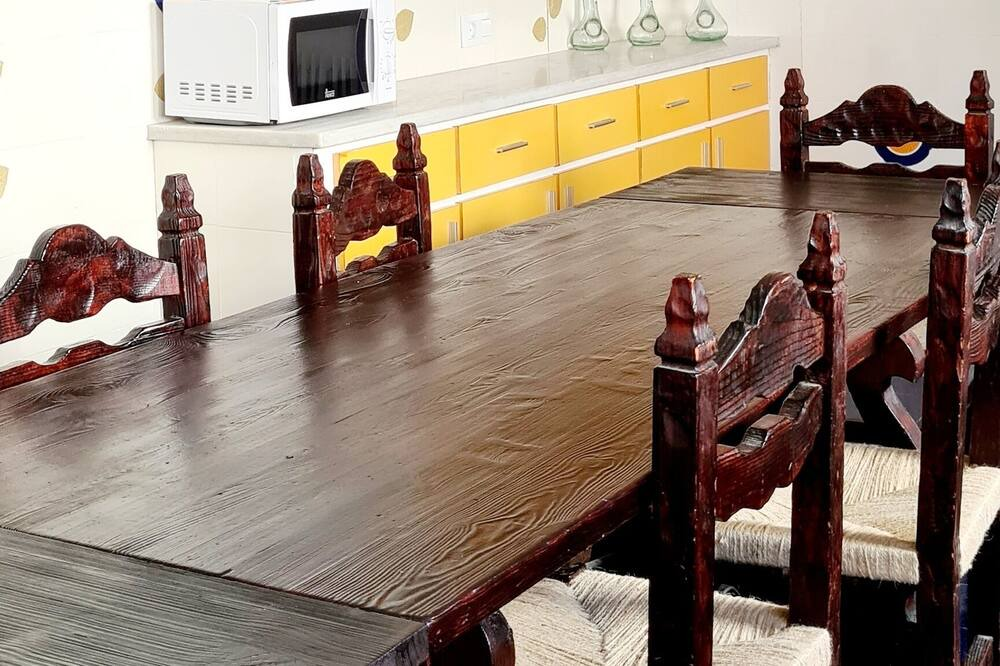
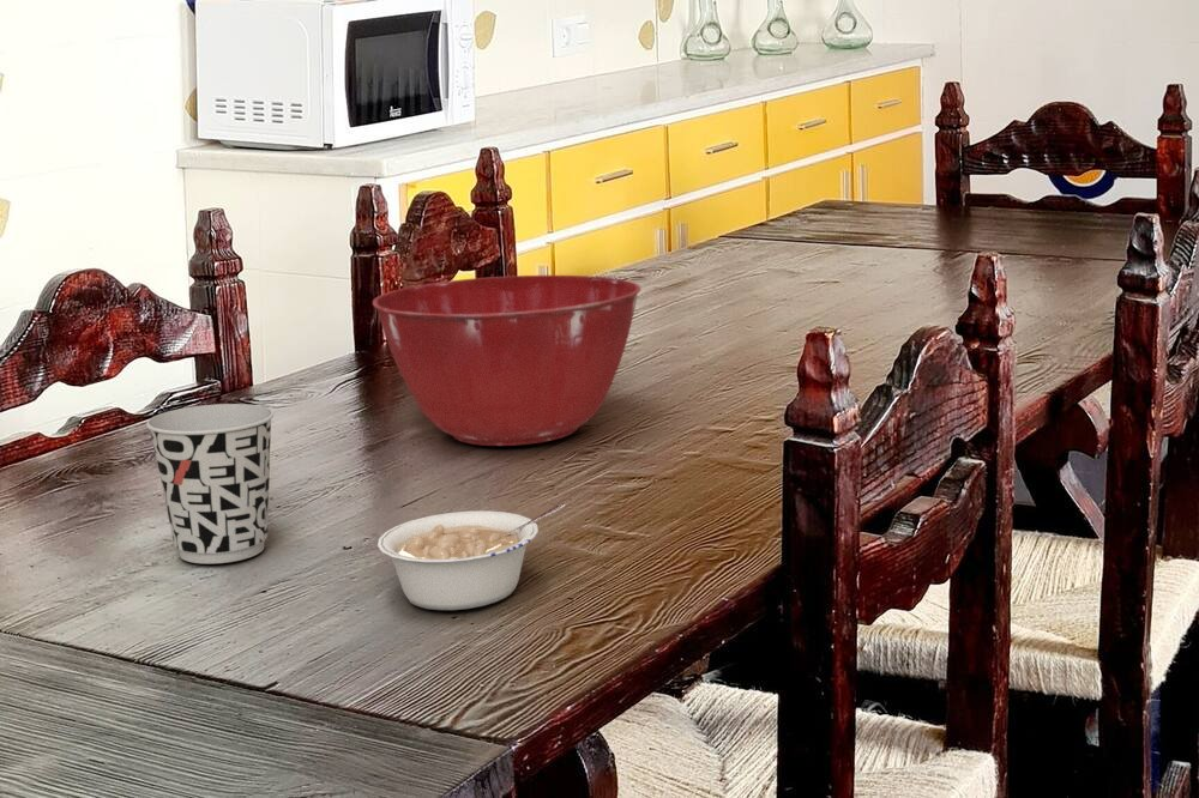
+ legume [376,502,567,611]
+ cup [145,403,275,564]
+ mixing bowl [372,274,641,447]
